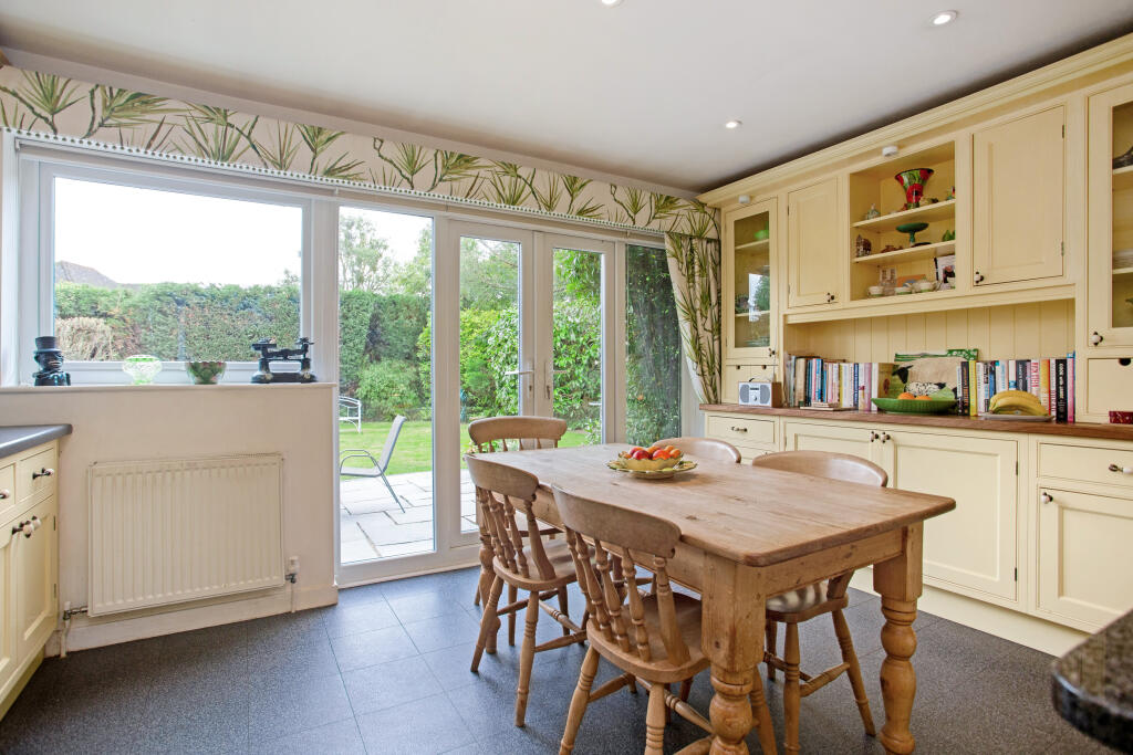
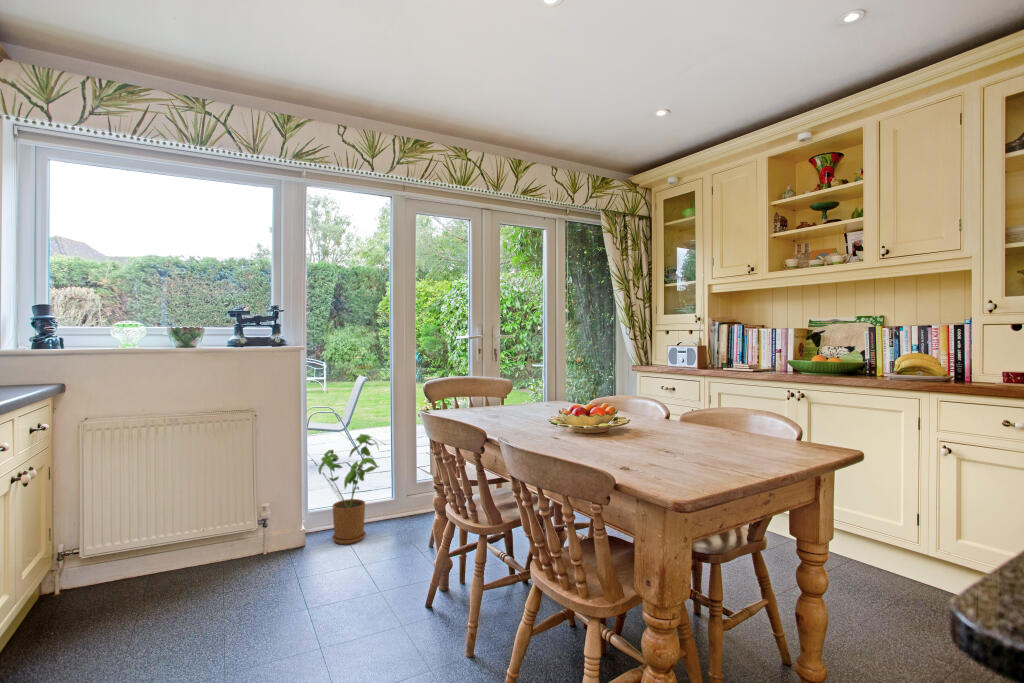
+ house plant [317,433,380,545]
